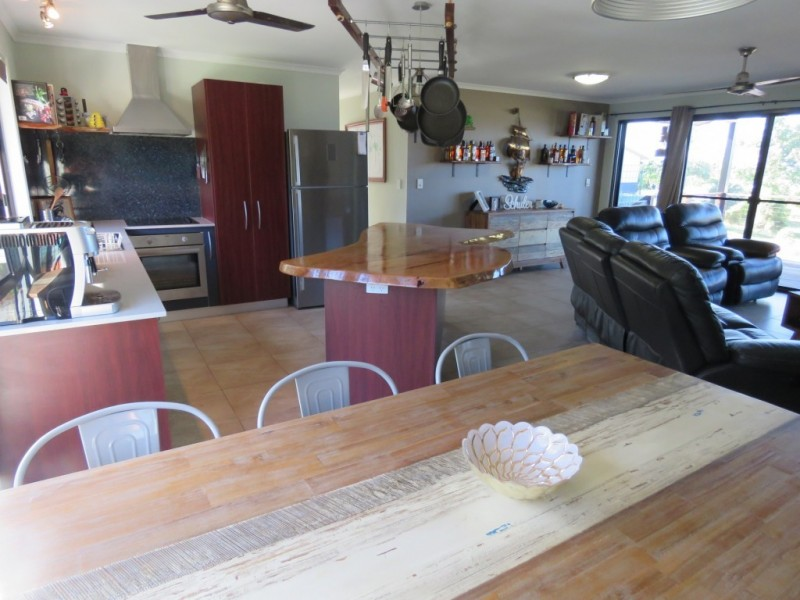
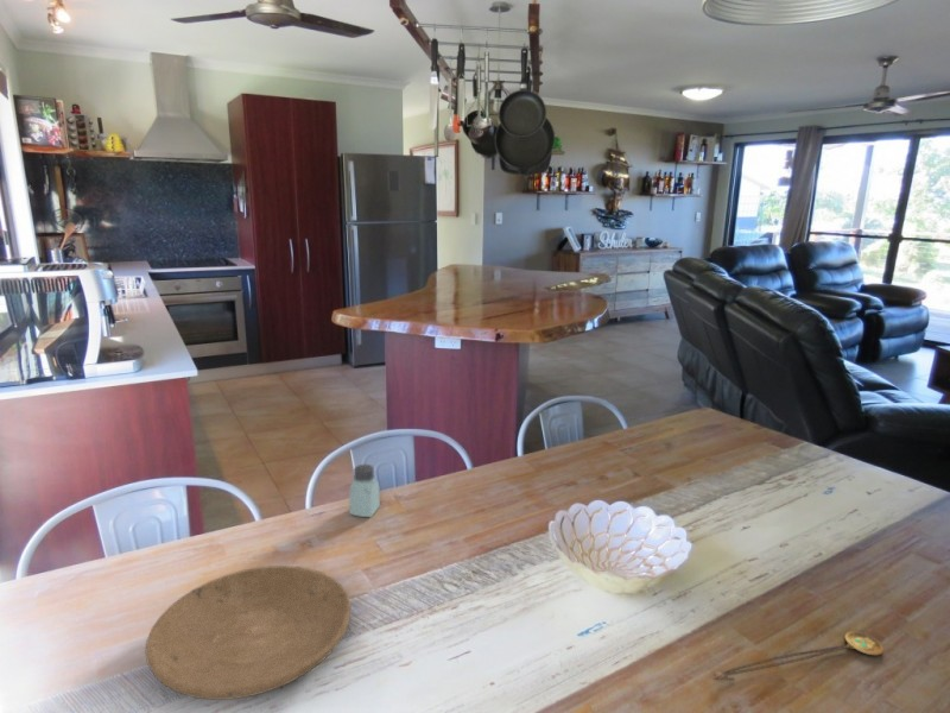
+ pendant necklace [712,630,885,682]
+ plate [144,564,352,701]
+ saltshaker [348,463,381,518]
